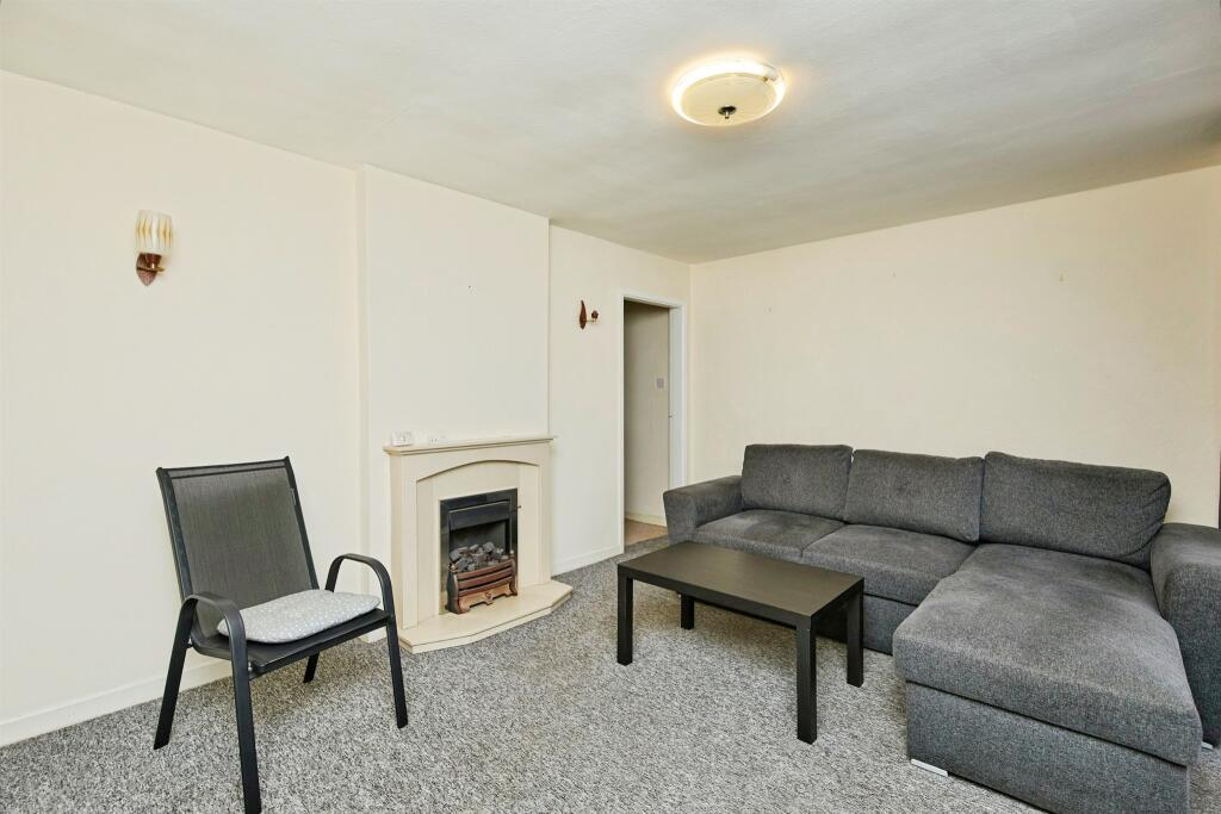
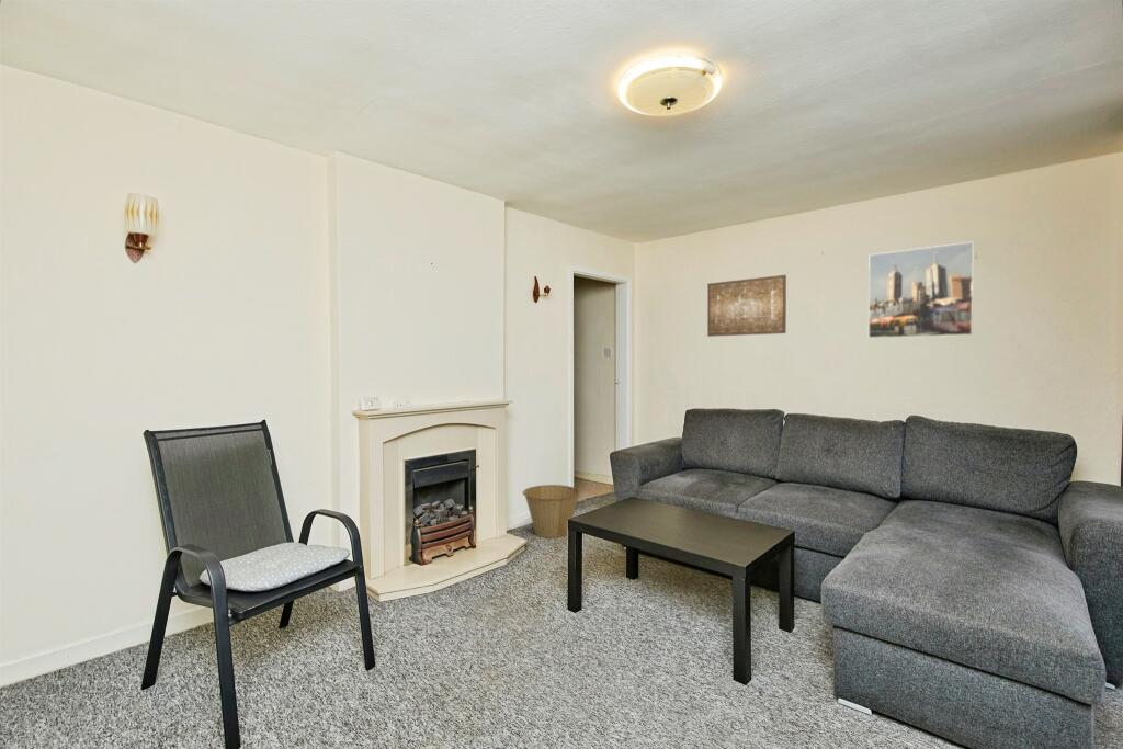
+ wall art [706,274,787,338]
+ basket [522,484,581,538]
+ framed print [867,240,975,339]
